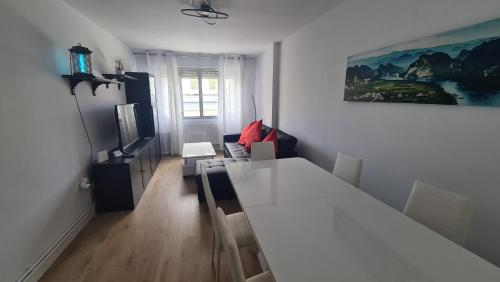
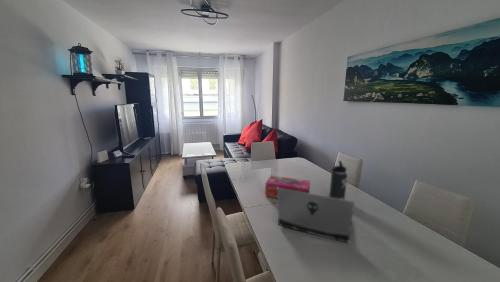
+ laptop computer [277,188,355,244]
+ tissue box [264,175,311,199]
+ thermos bottle [328,160,348,200]
